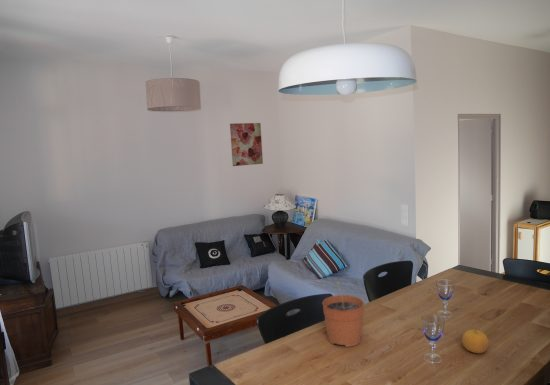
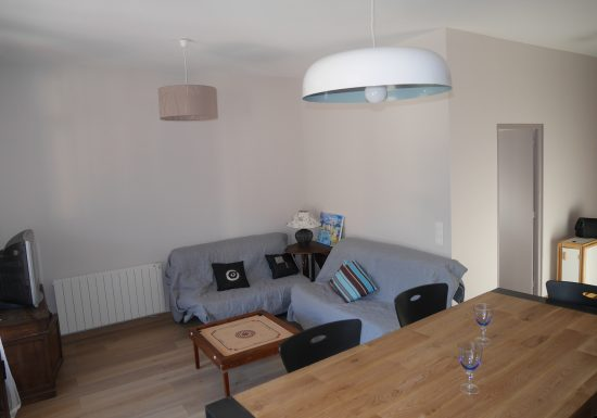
- fruit [461,327,490,354]
- wall art [229,122,264,167]
- plant pot [321,280,365,348]
